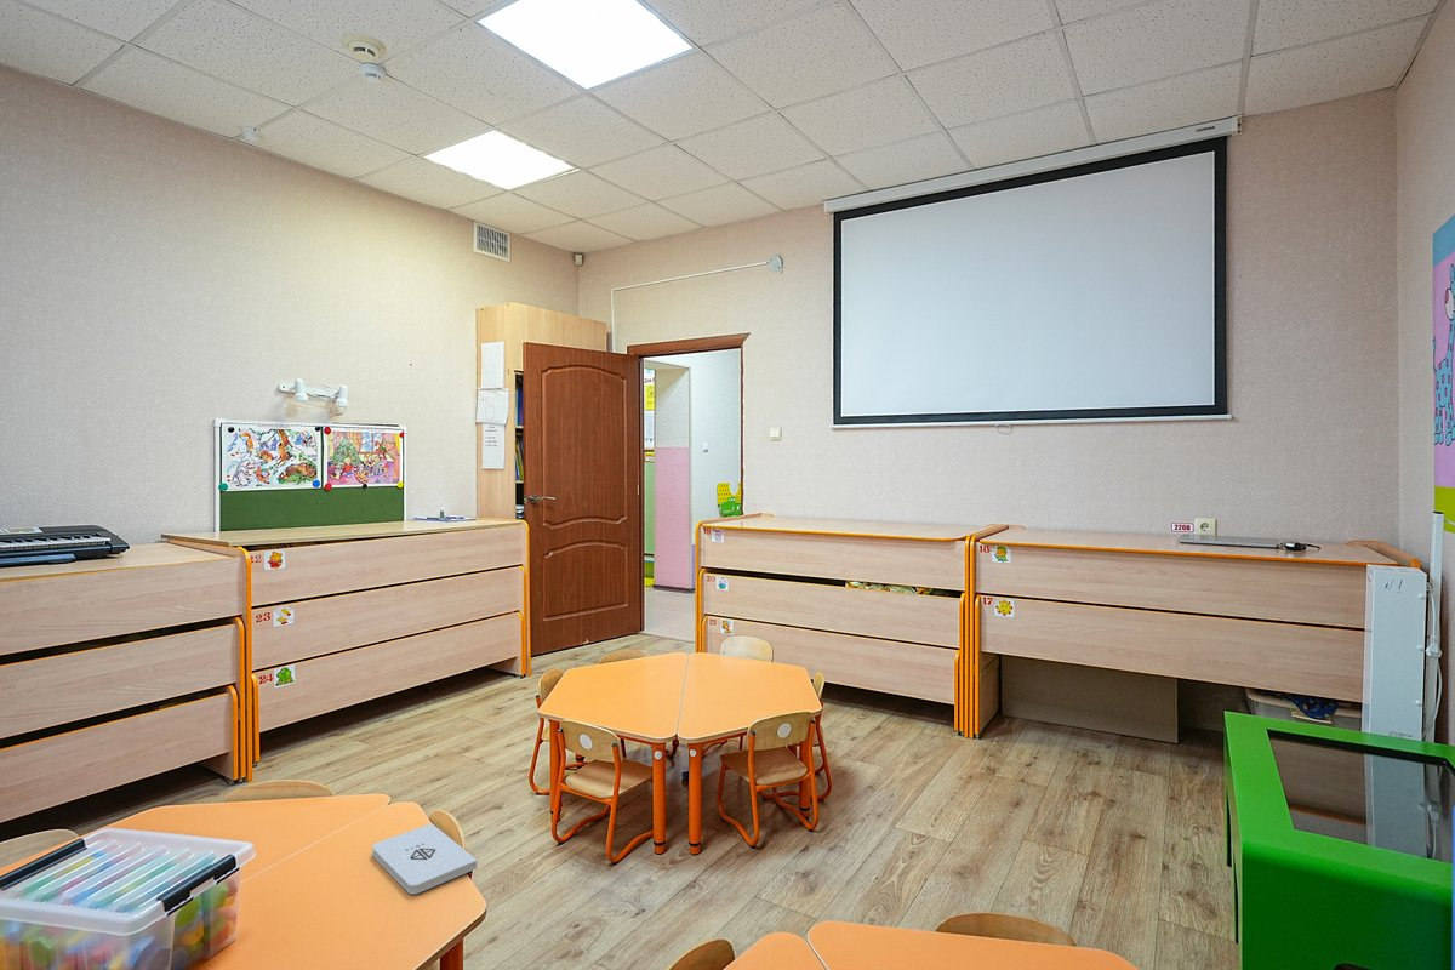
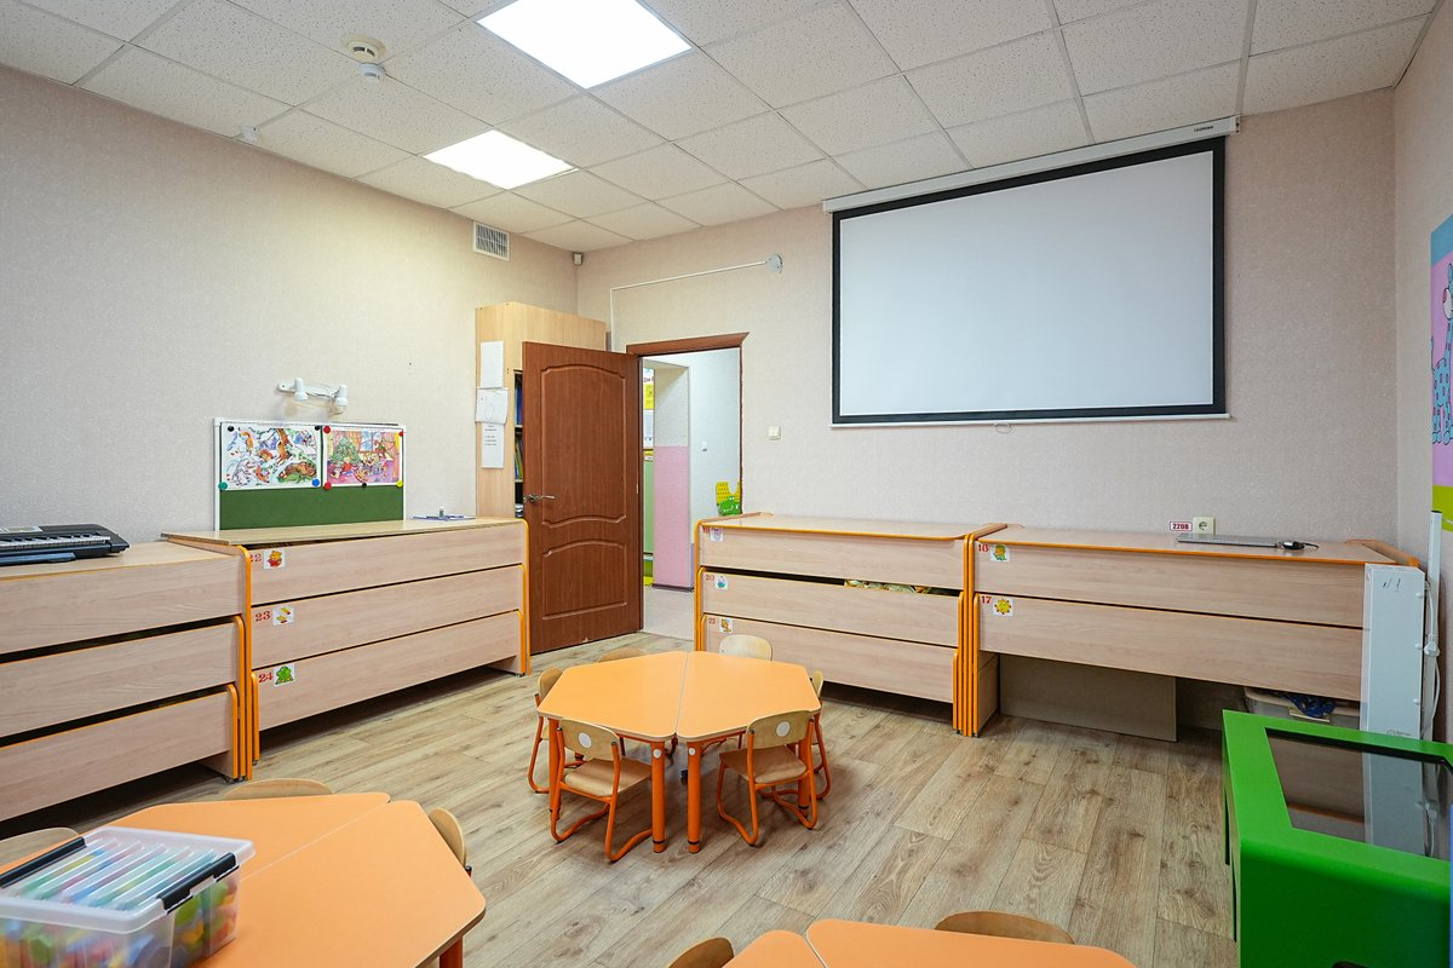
- notepad [371,822,478,895]
